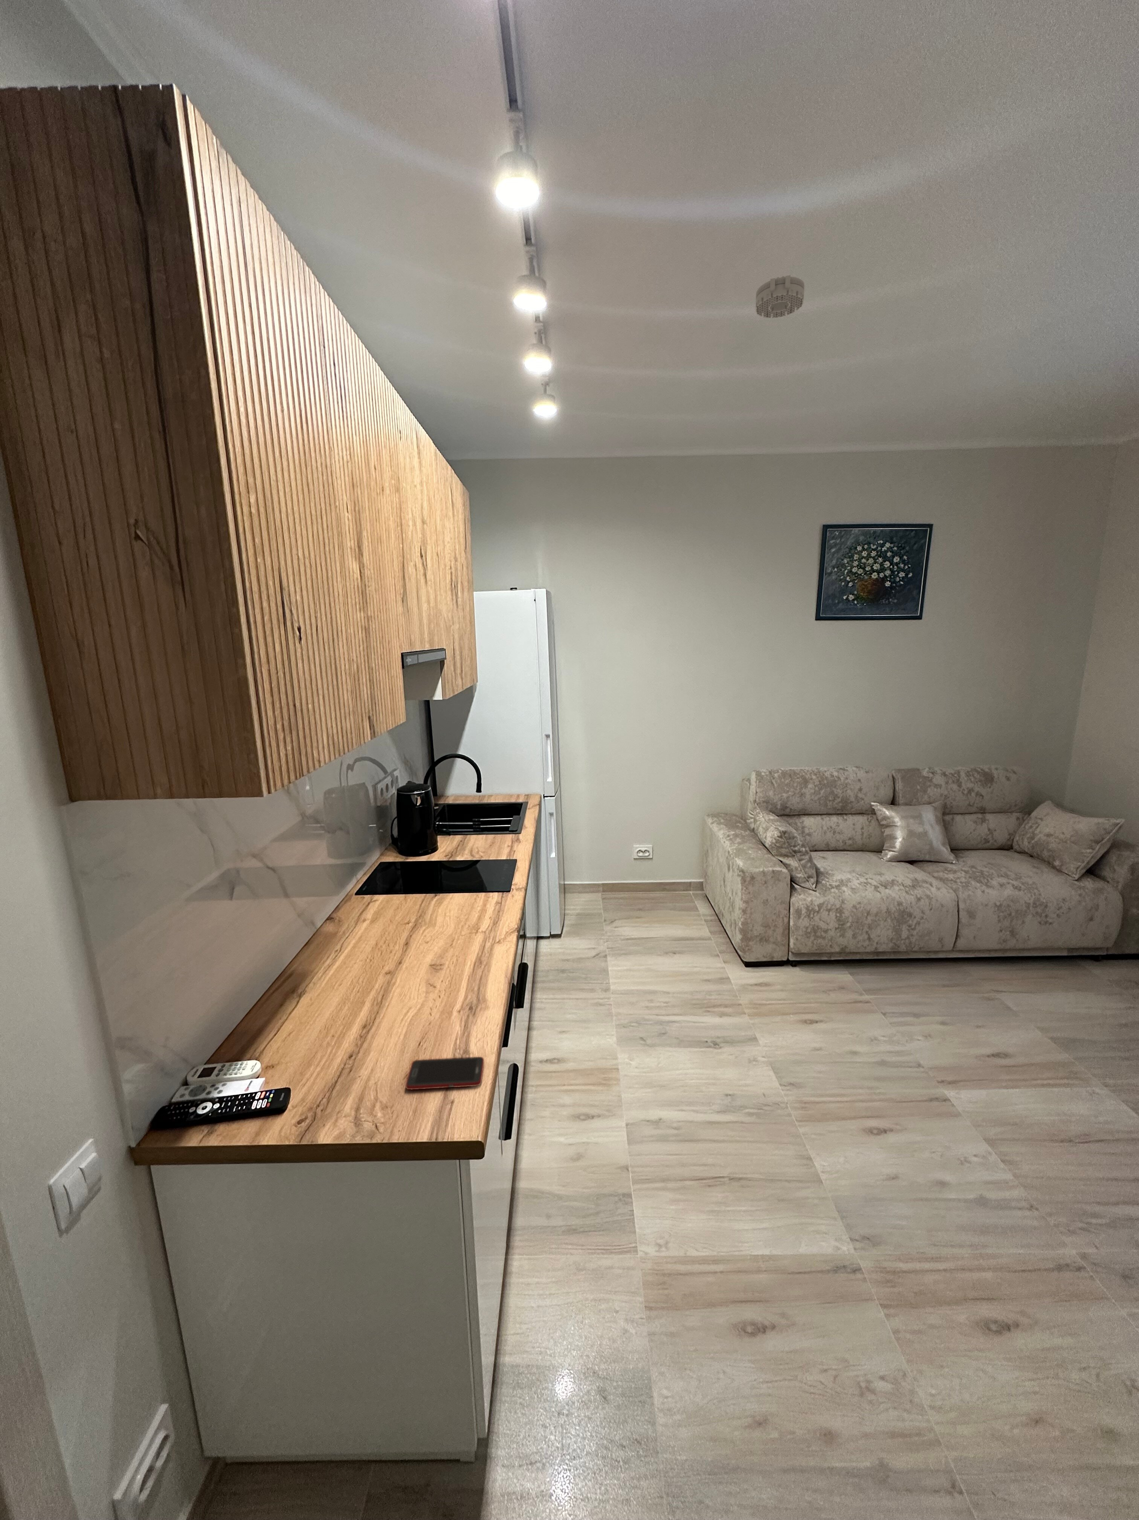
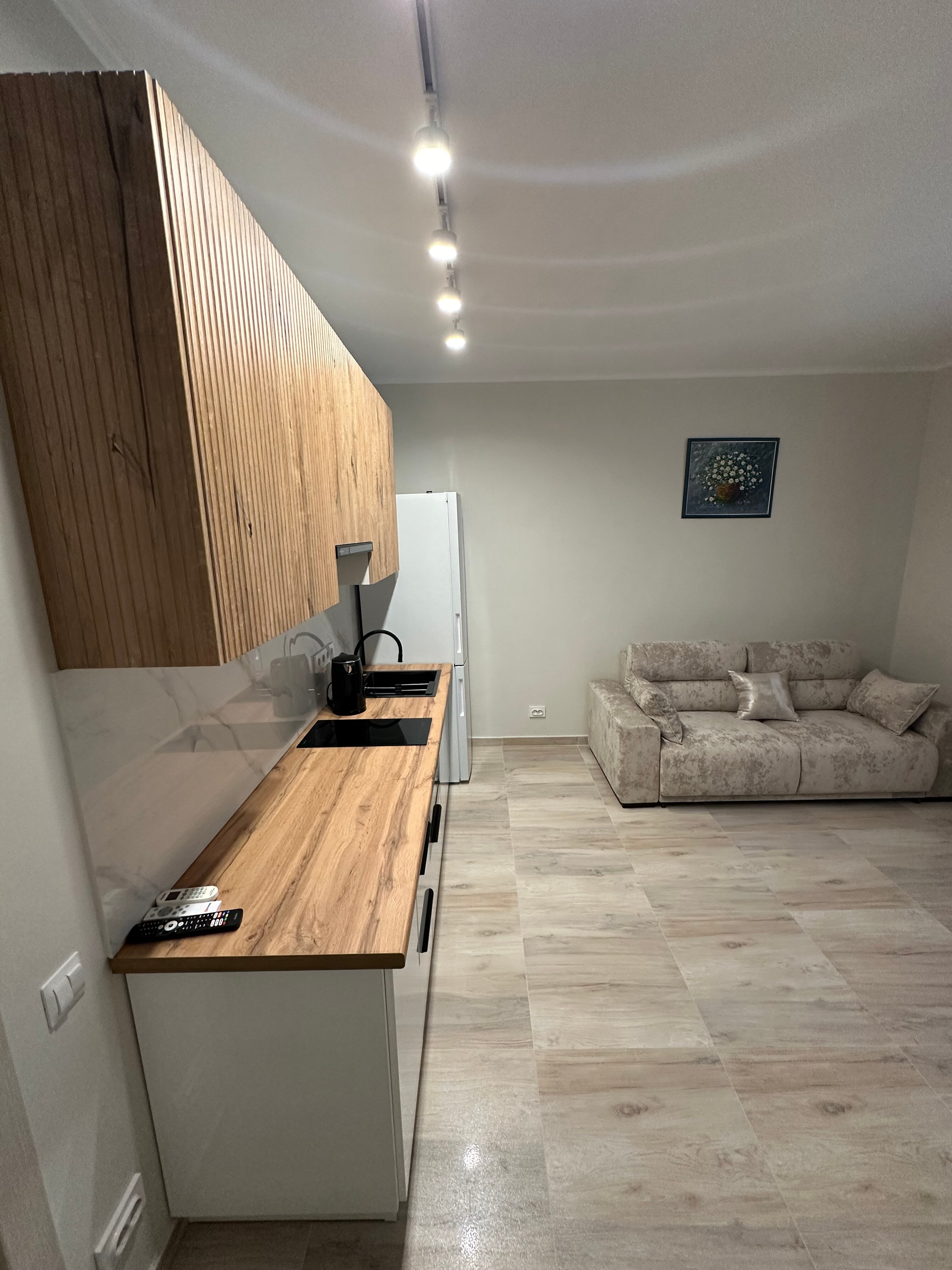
- smoke detector [755,275,805,318]
- cell phone [406,1057,485,1090]
